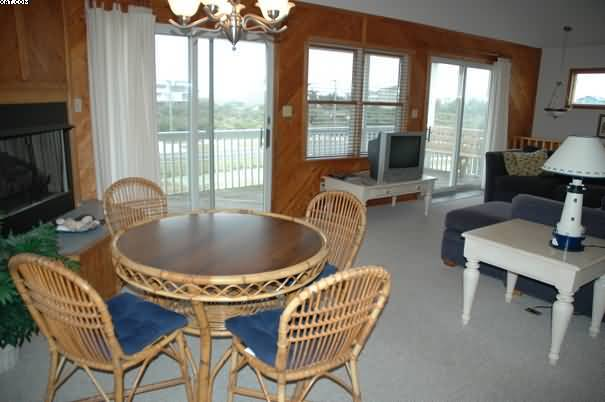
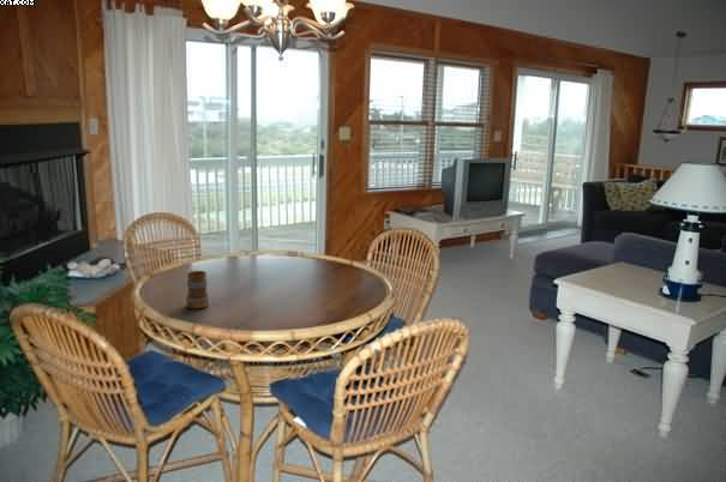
+ mug [185,270,210,309]
